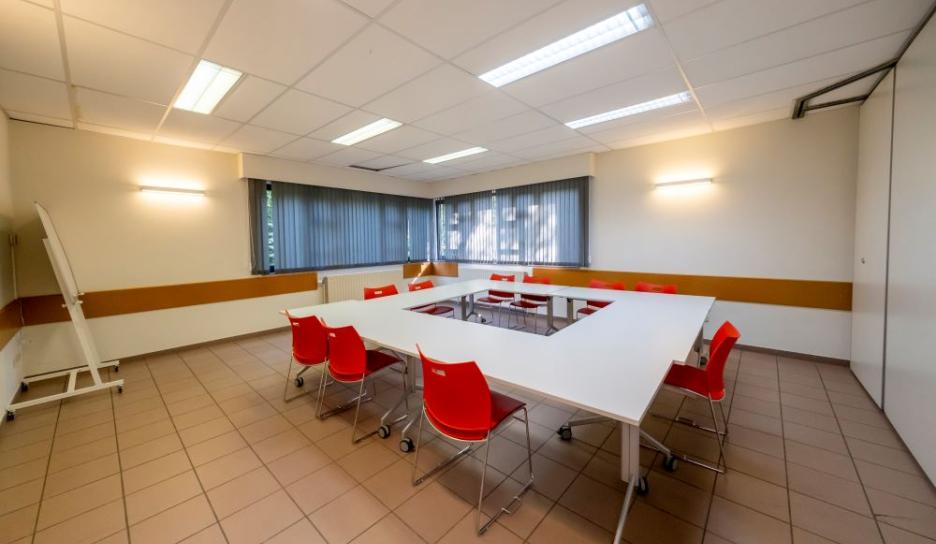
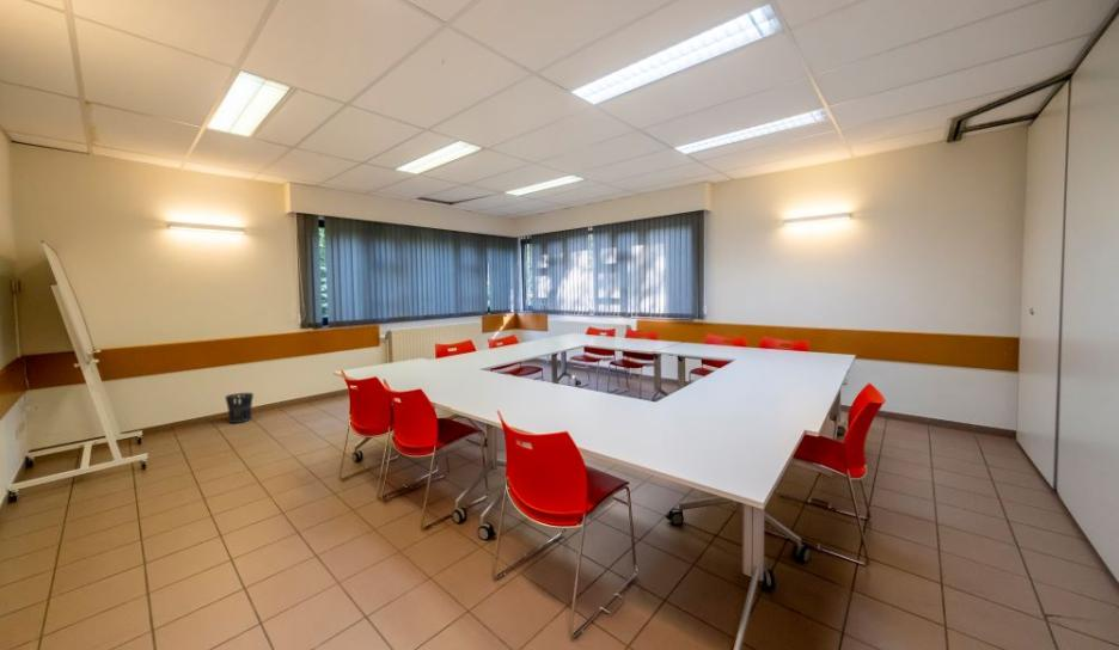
+ wastebasket [225,392,255,424]
